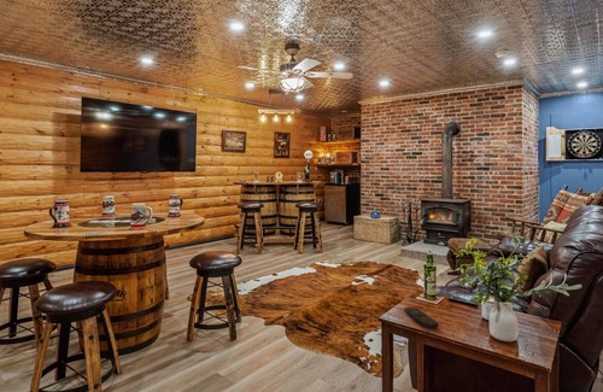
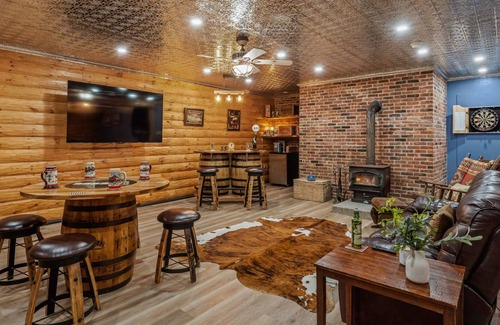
- remote control [403,306,440,329]
